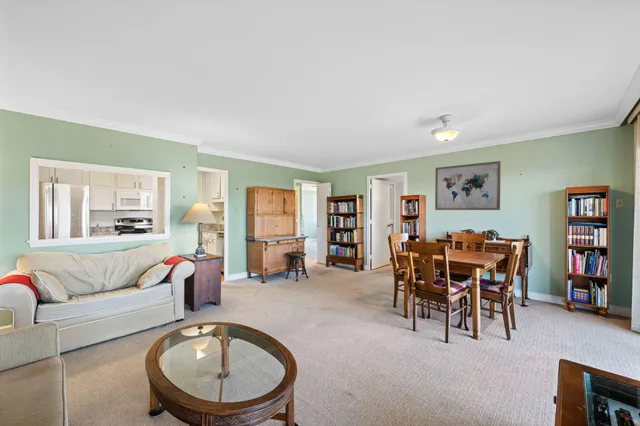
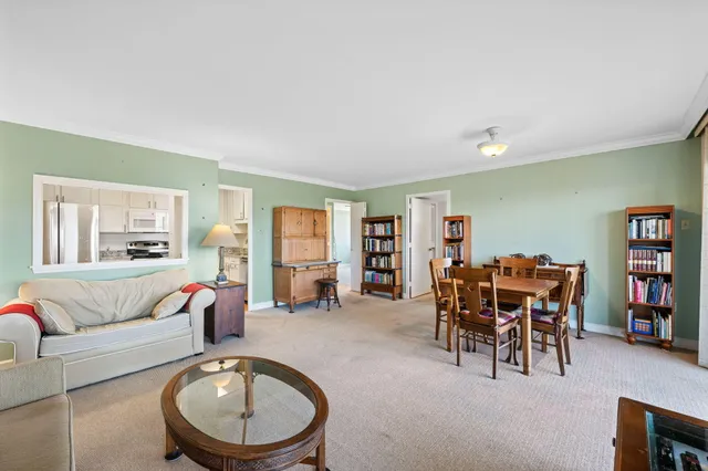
- wall art [434,160,502,211]
